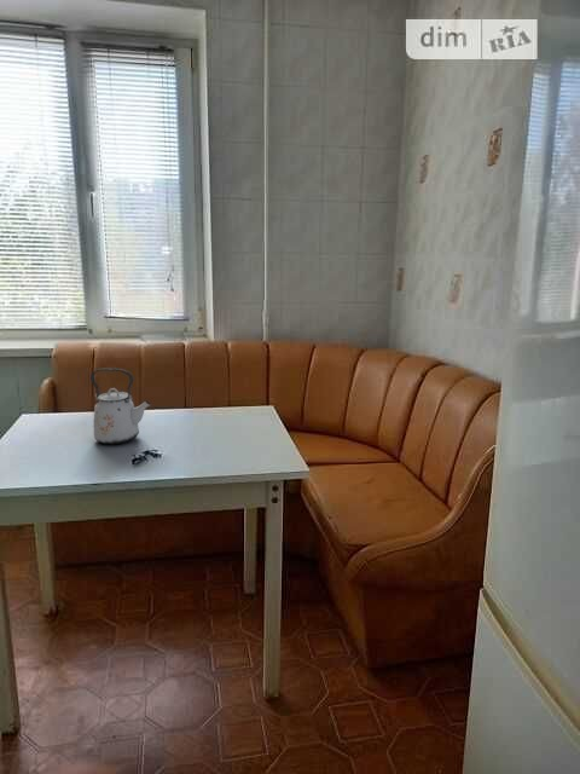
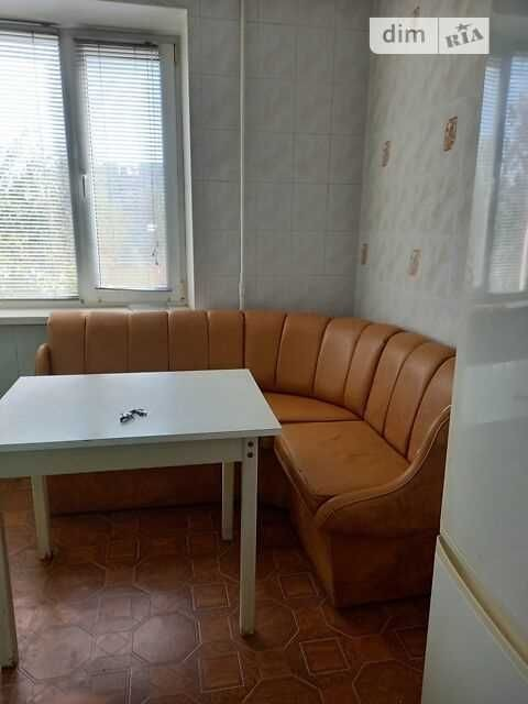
- kettle [89,368,152,445]
